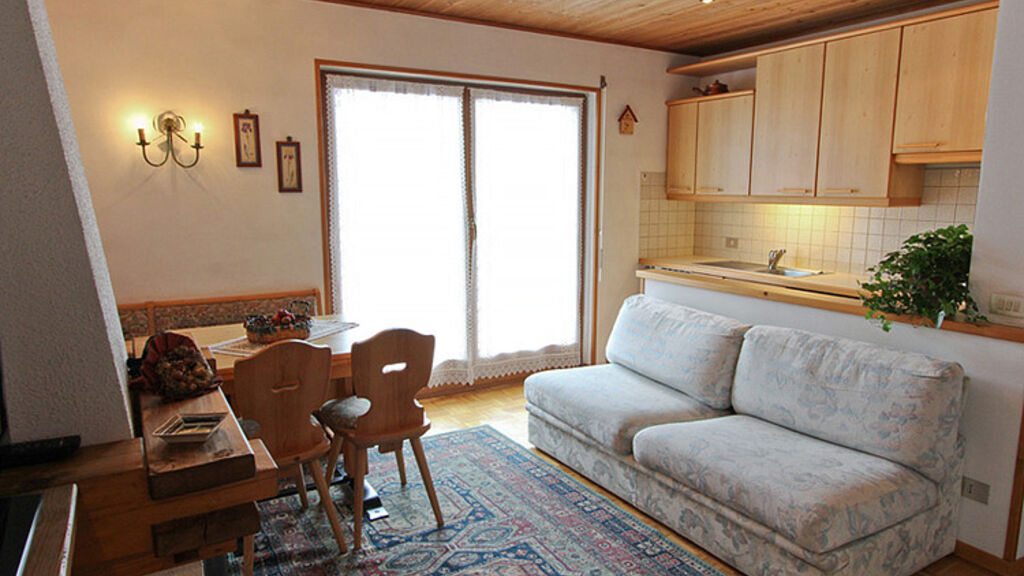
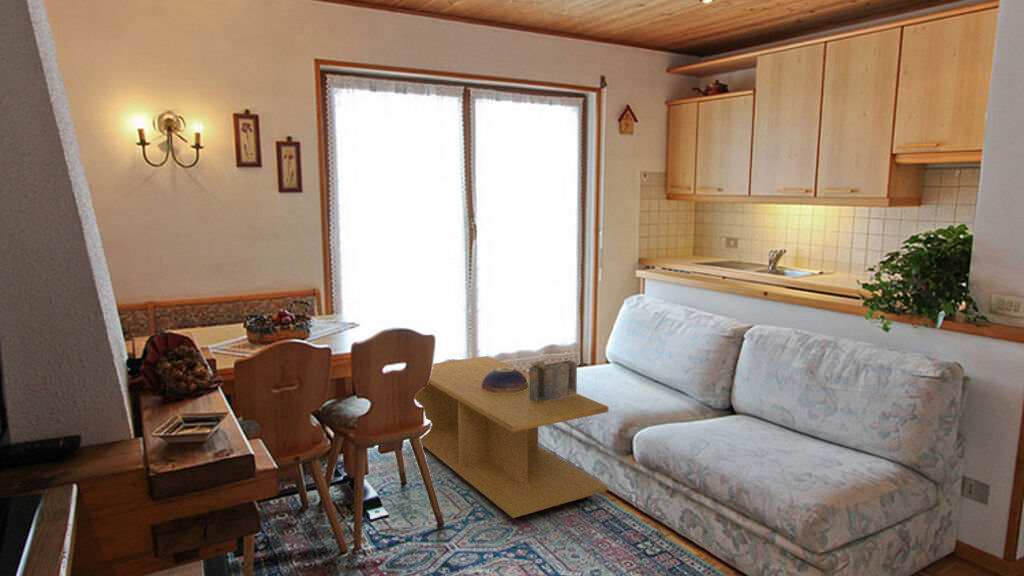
+ coffee table [415,355,609,519]
+ books [528,358,578,403]
+ decorative bowl [481,367,528,393]
